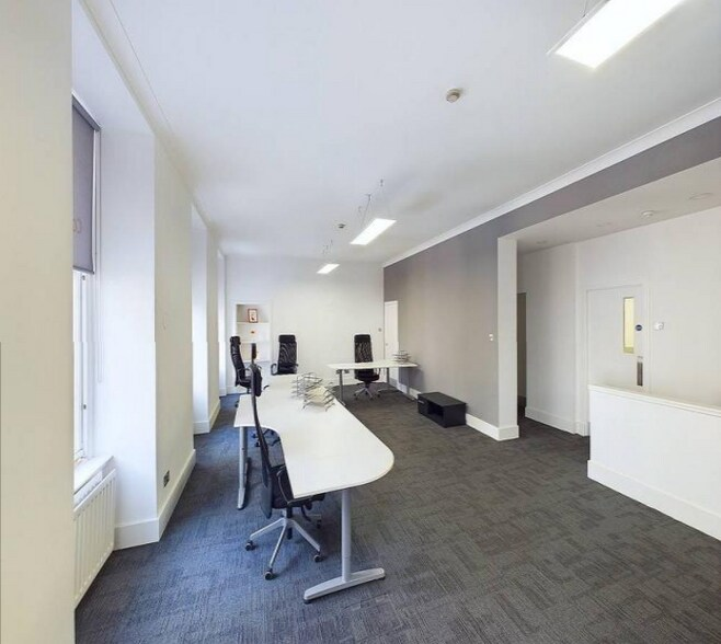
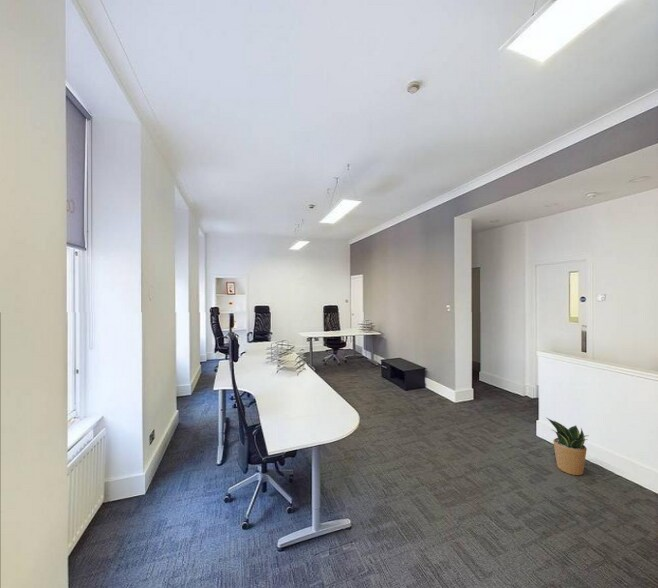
+ potted plant [546,417,588,476]
